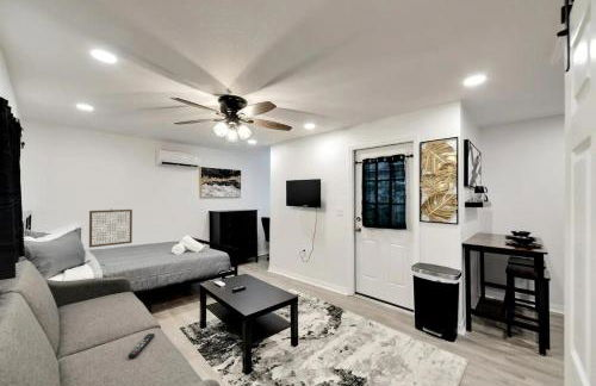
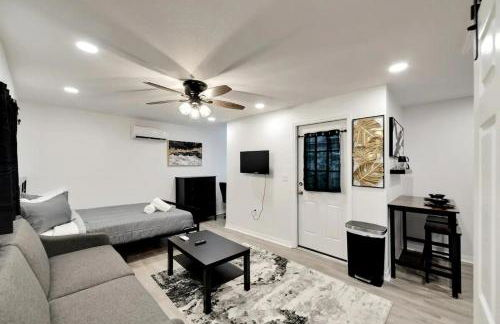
- remote control [128,332,156,359]
- wall art [88,207,134,249]
